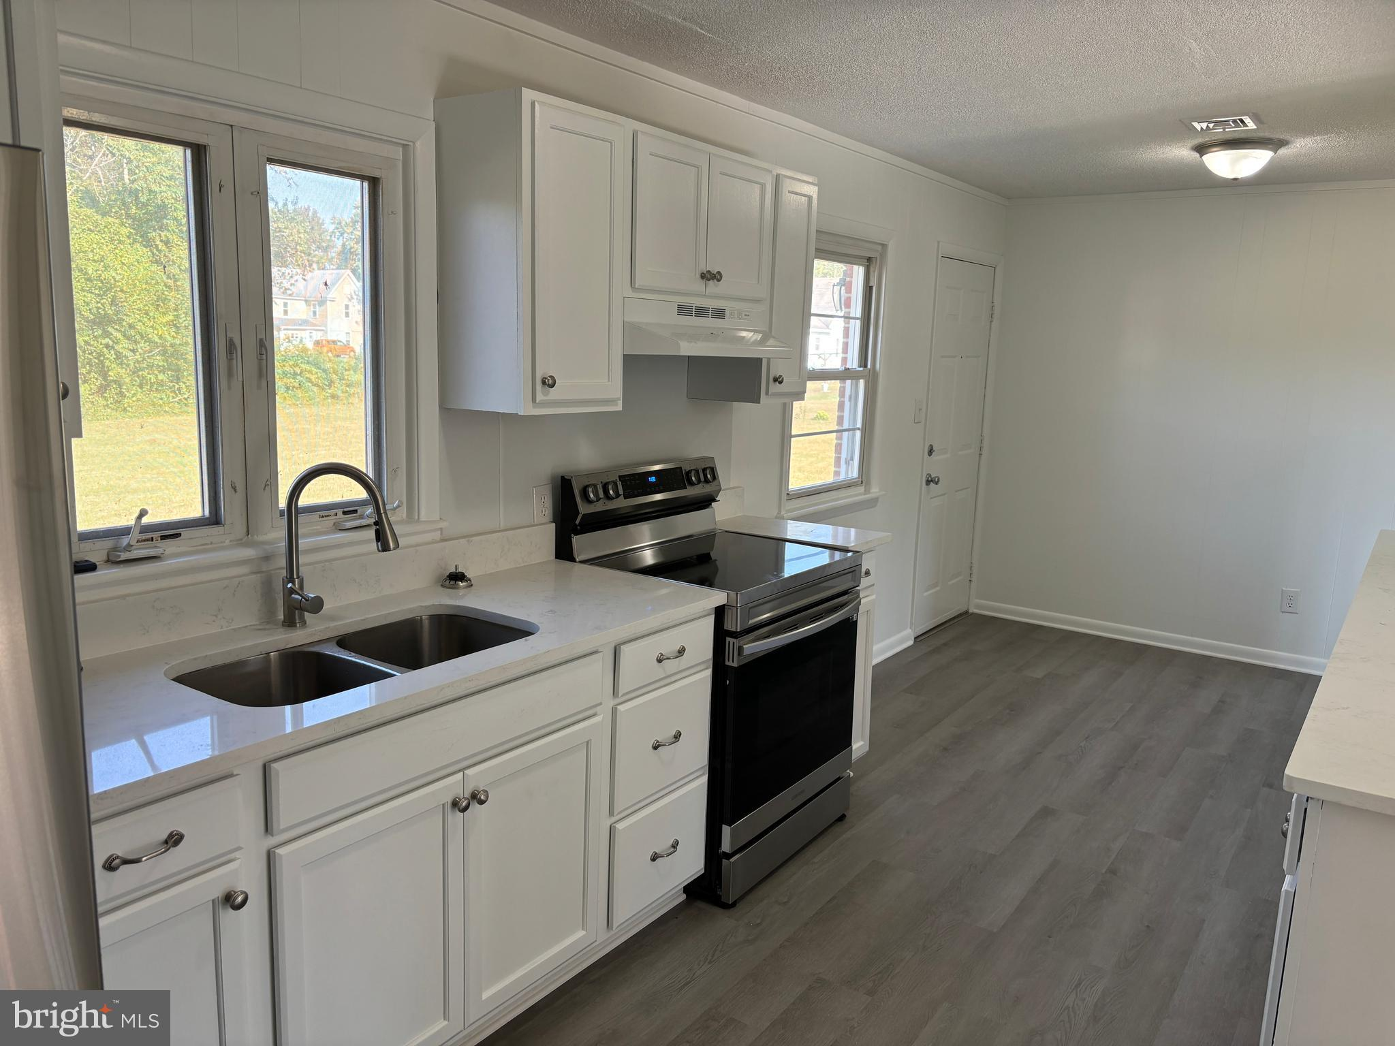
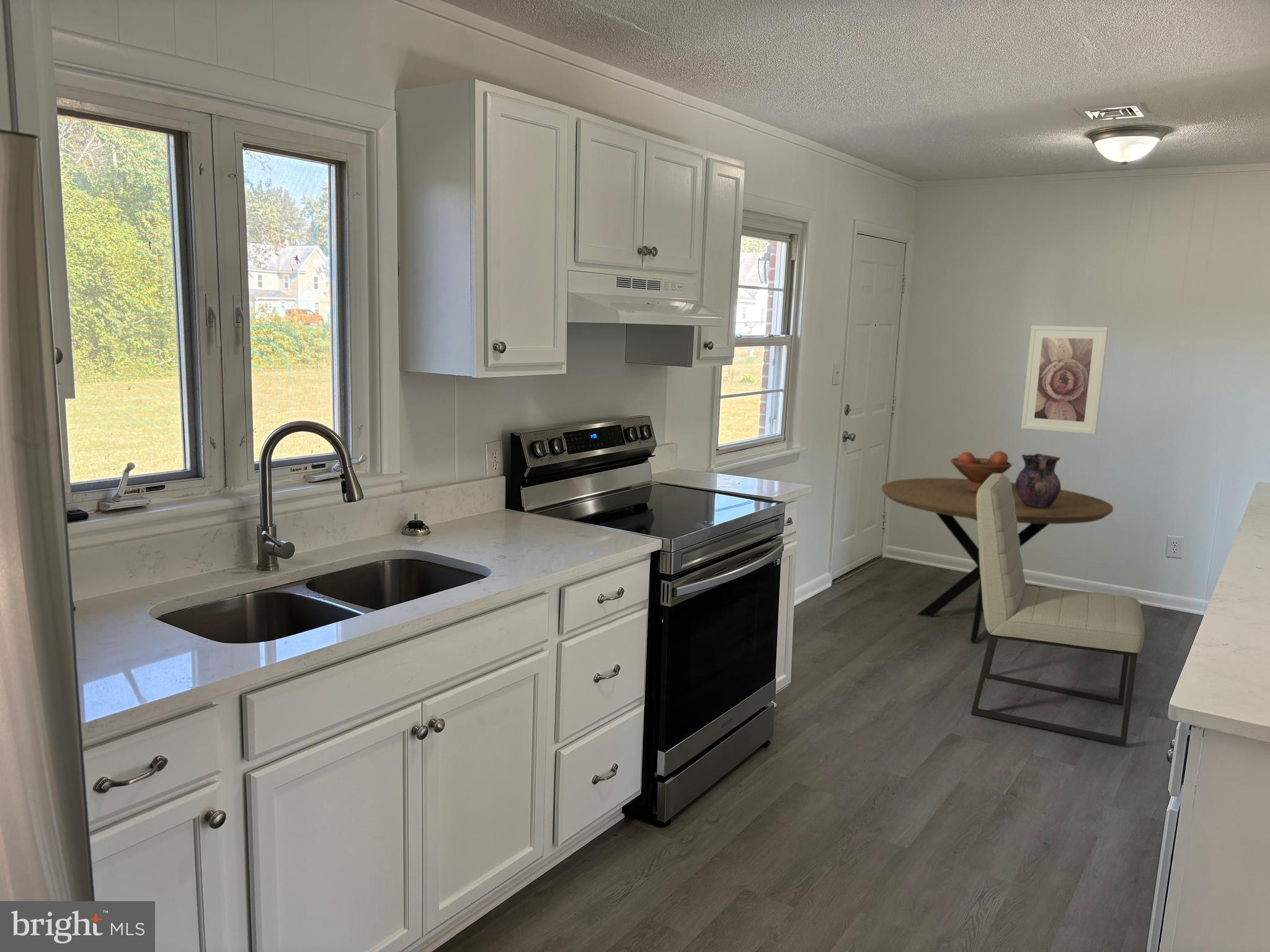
+ vase [1015,453,1062,508]
+ fruit bowl [950,450,1013,493]
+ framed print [1021,325,1109,435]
+ chair [970,474,1145,746]
+ dining table [881,477,1114,643]
